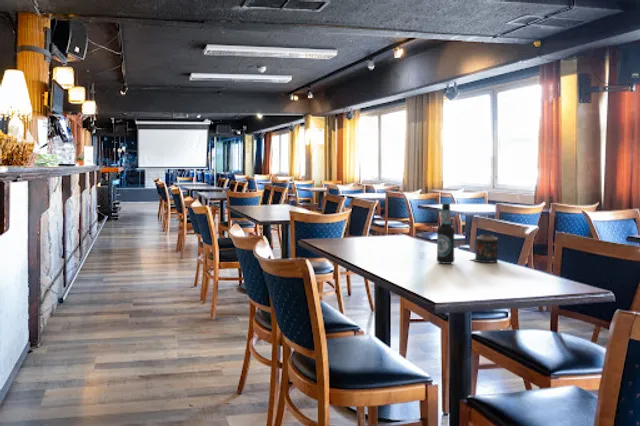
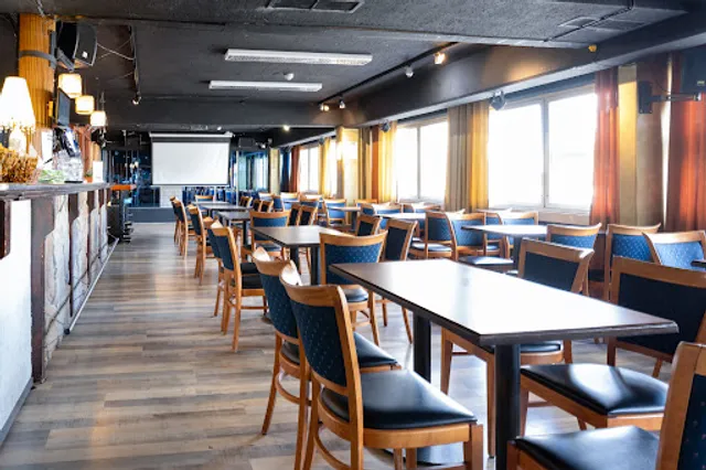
- bottle [436,202,456,265]
- candle [470,234,499,263]
